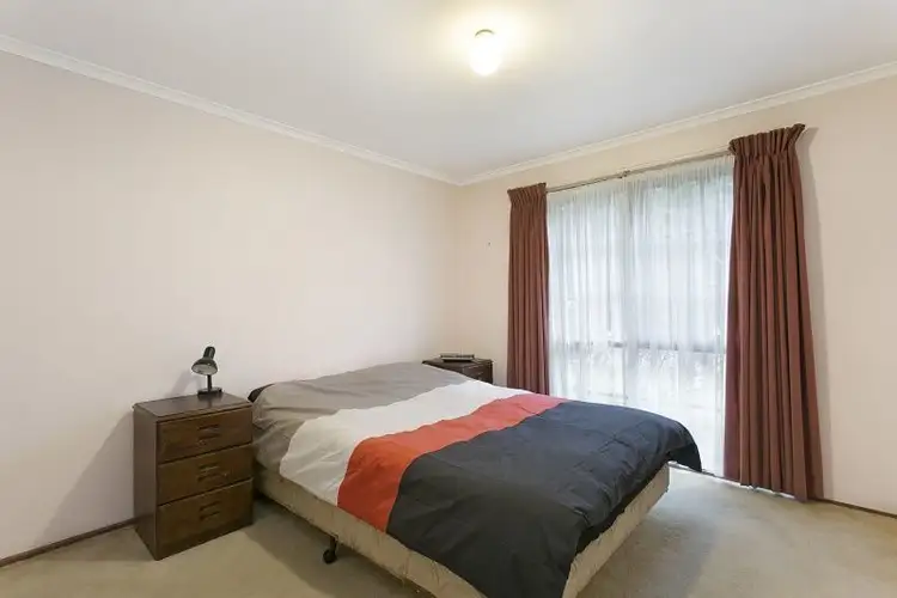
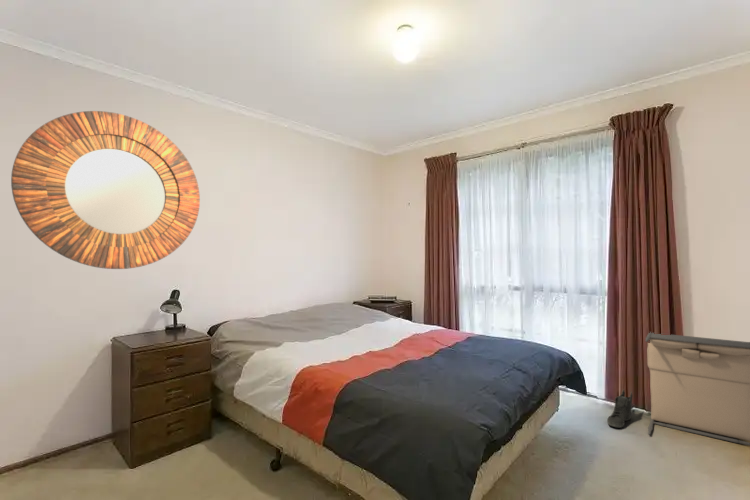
+ home mirror [10,110,201,270]
+ sneaker [606,388,633,429]
+ laundry hamper [644,331,750,447]
